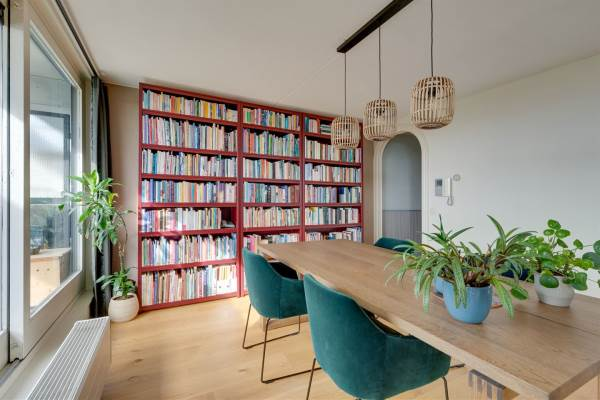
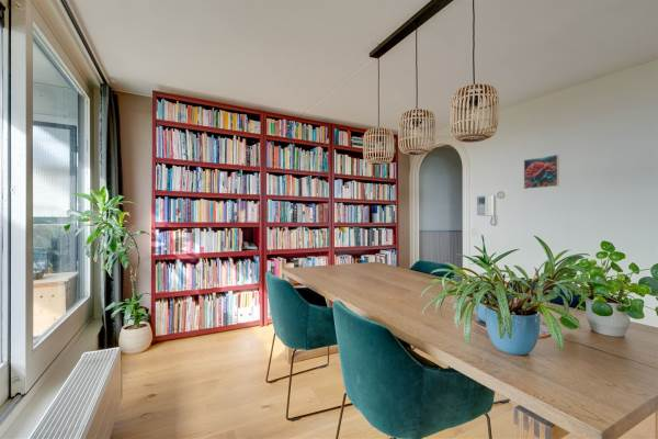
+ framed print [523,154,560,190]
